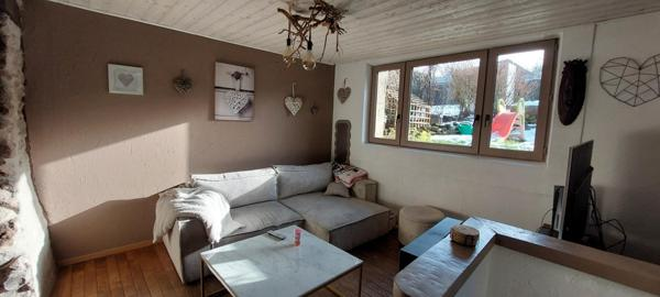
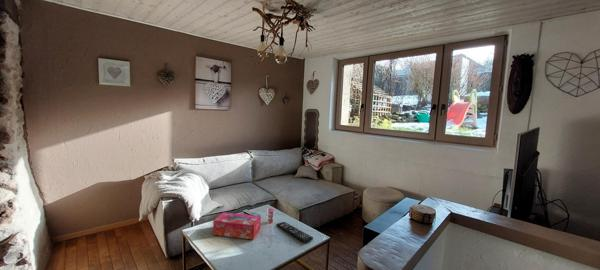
+ tissue box [212,211,262,240]
+ remote control [275,221,314,244]
